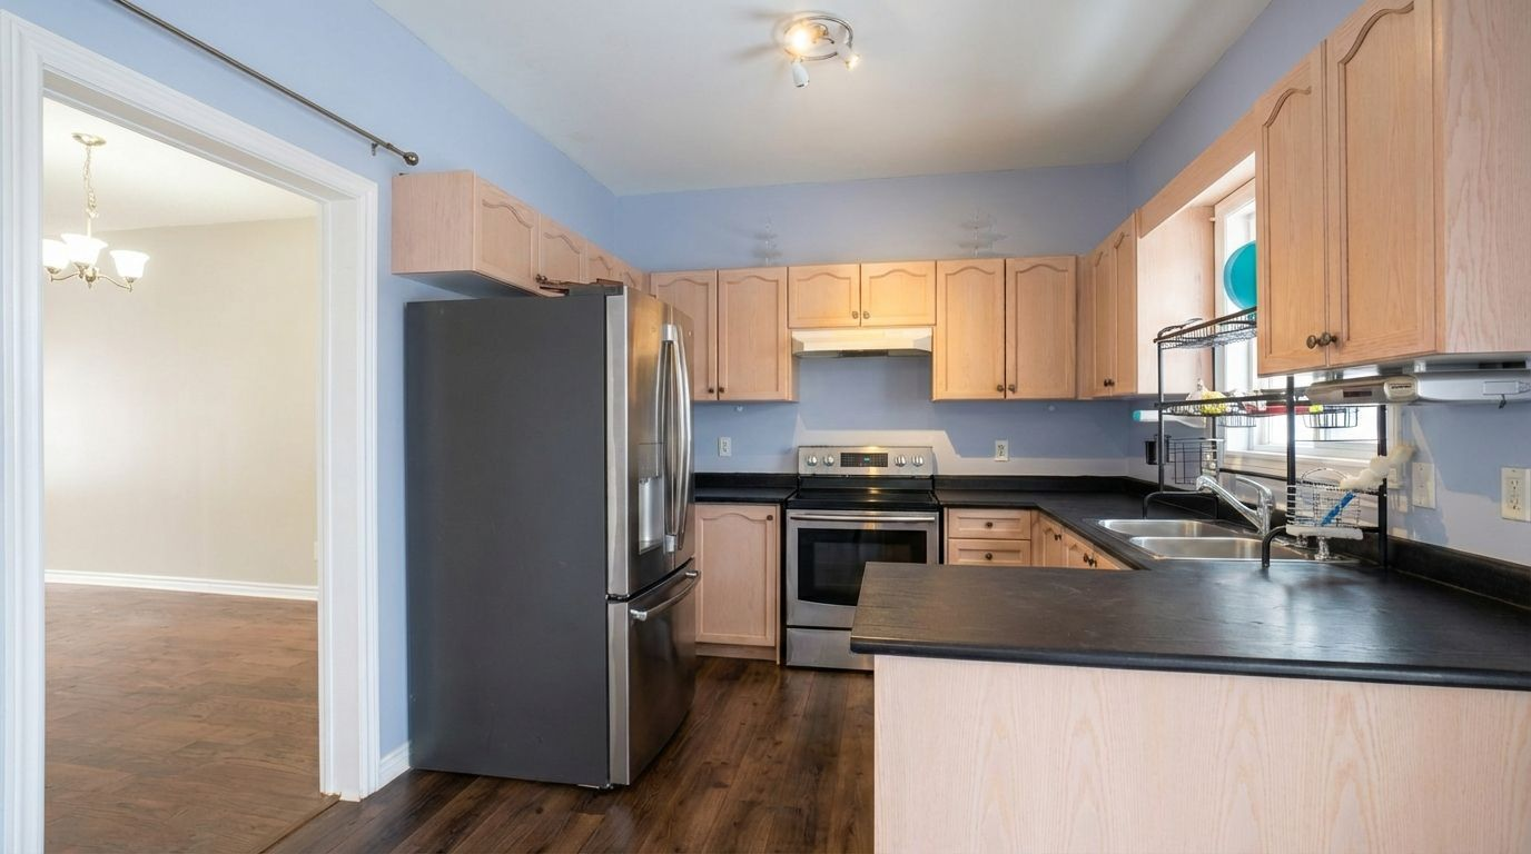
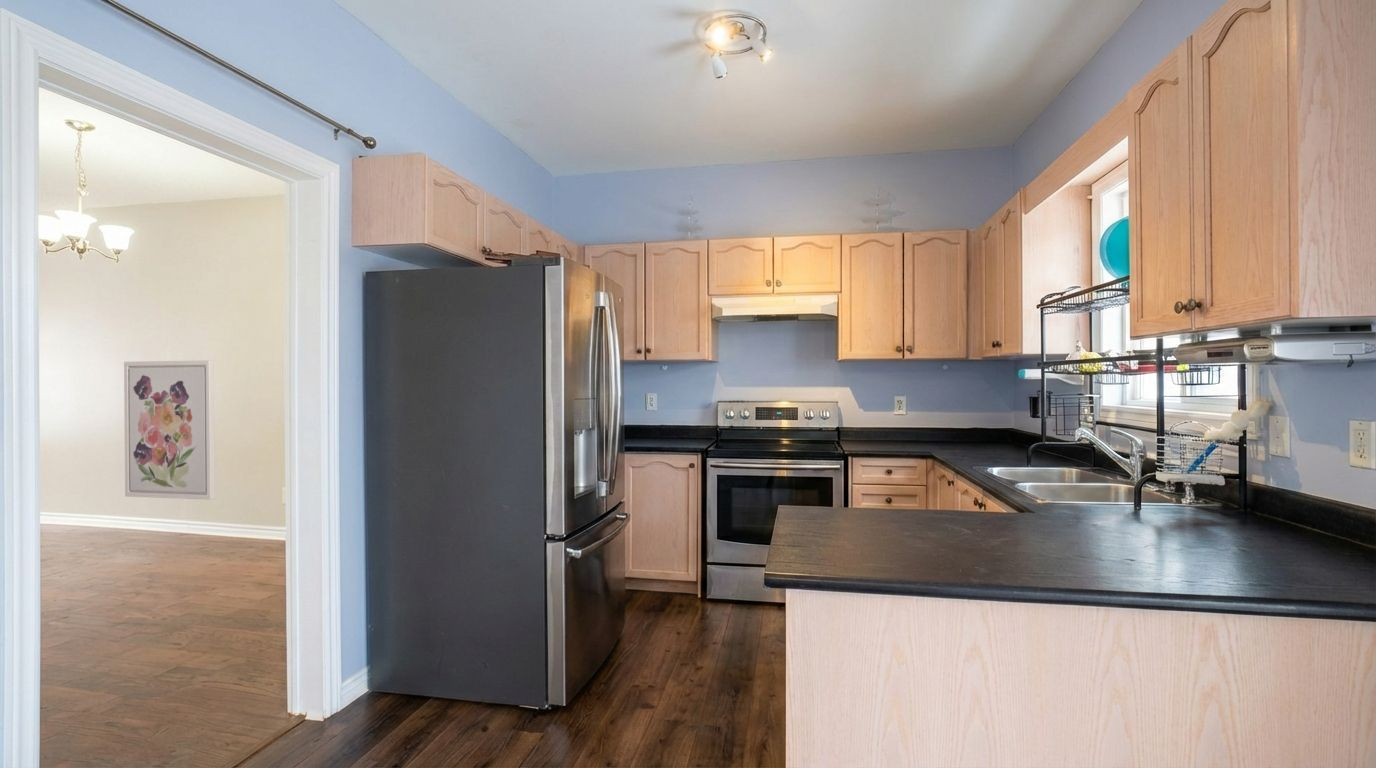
+ wall art [123,359,216,501]
